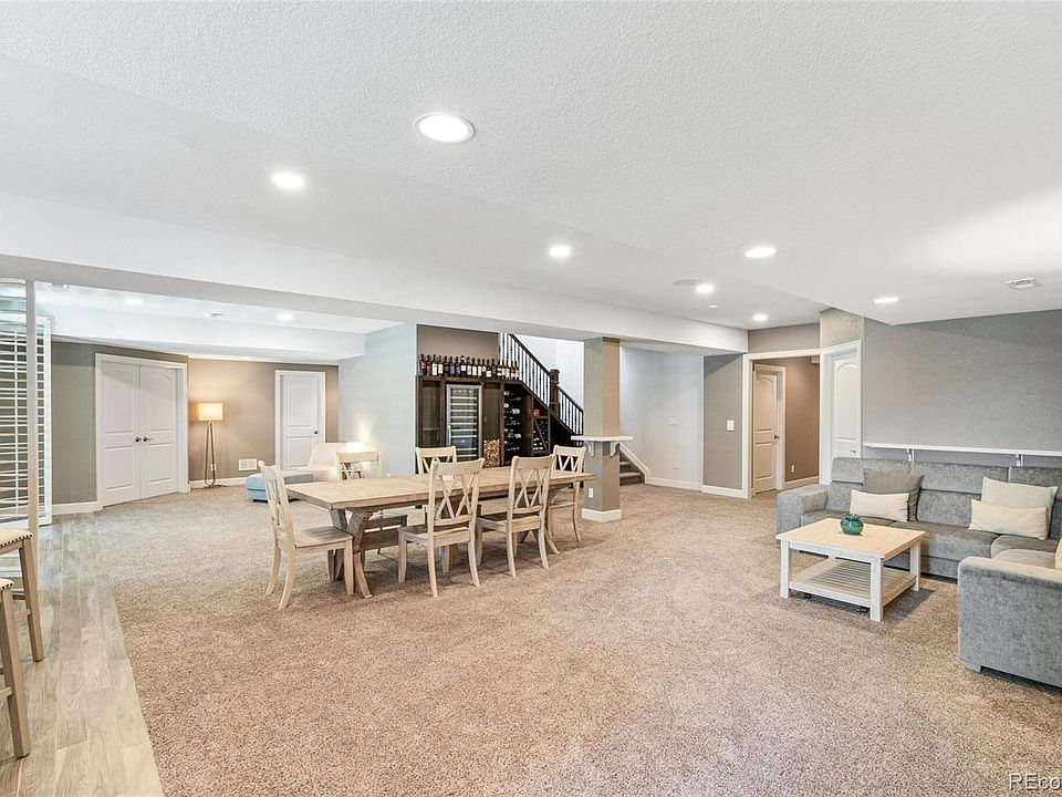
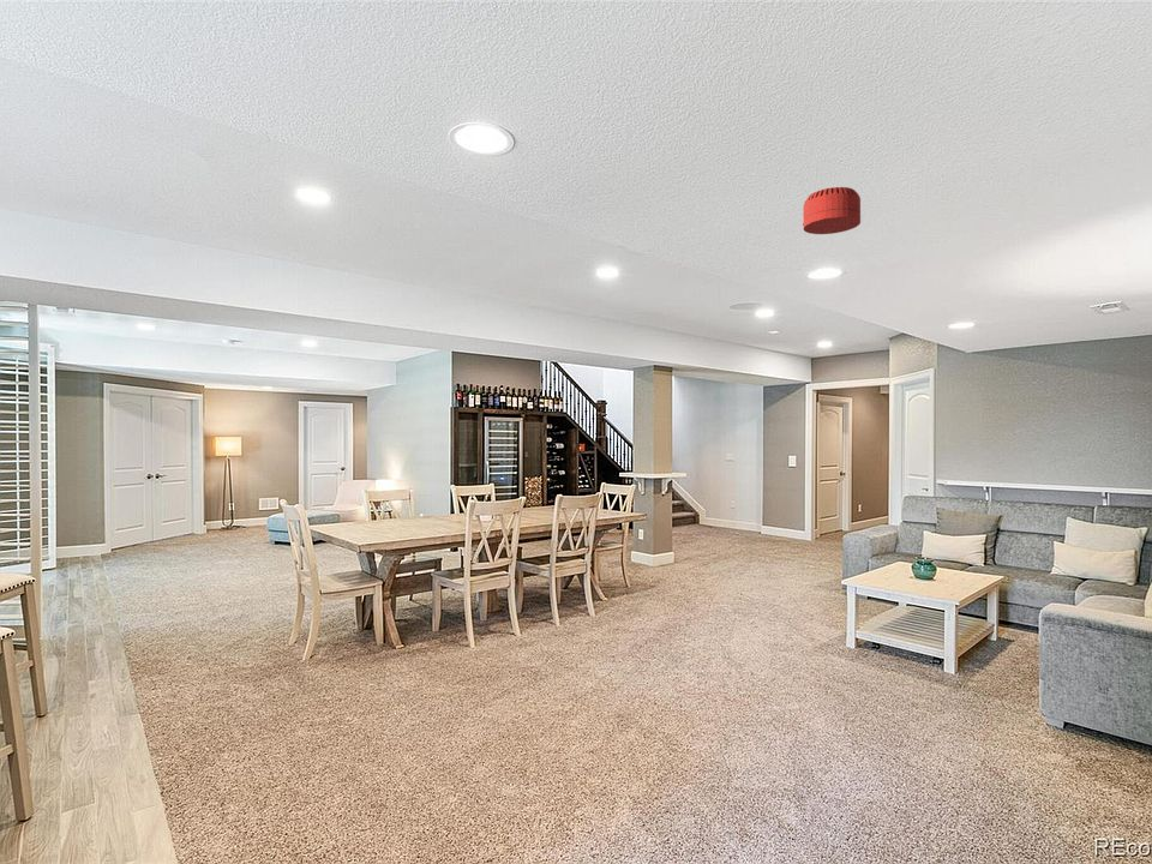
+ smoke detector [802,186,862,235]
